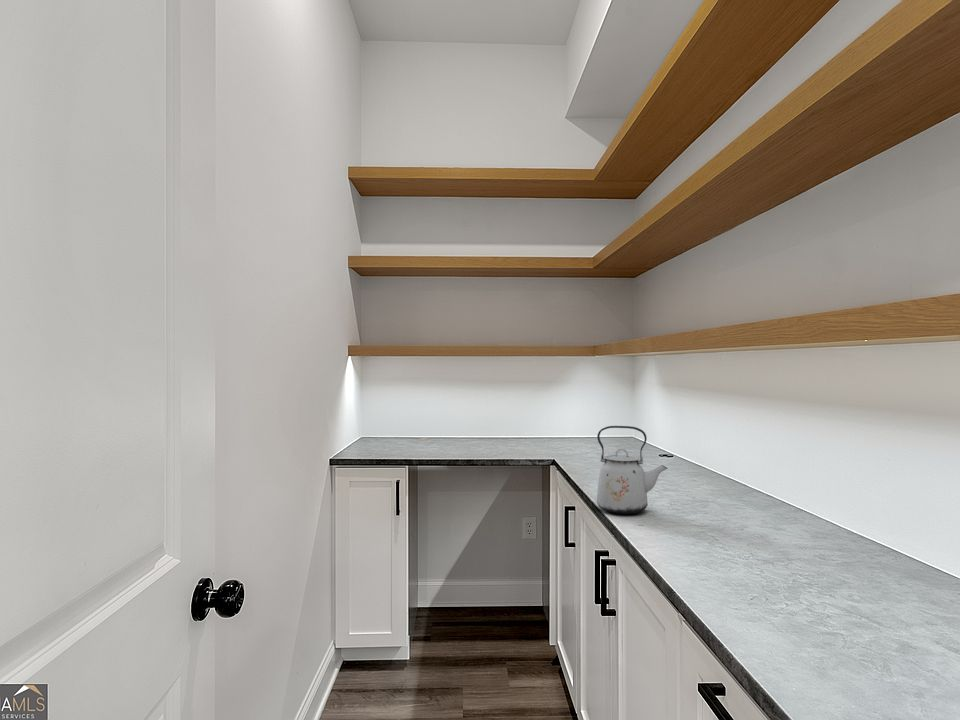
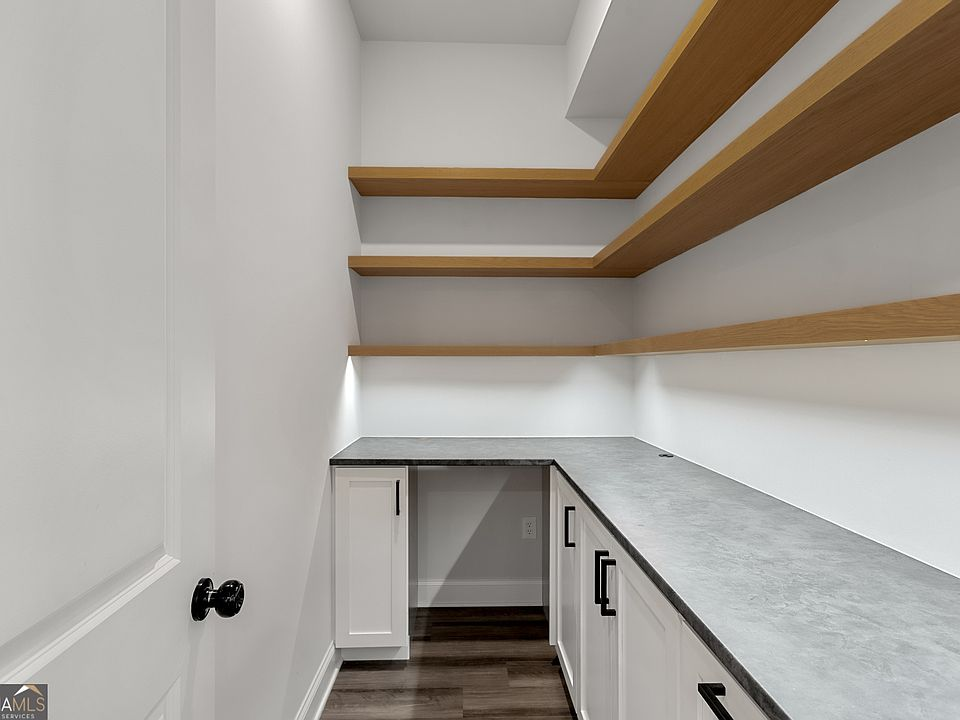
- kettle [596,425,669,515]
